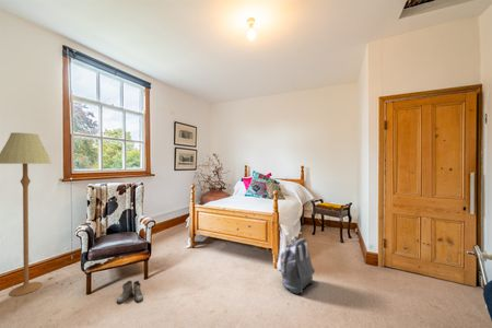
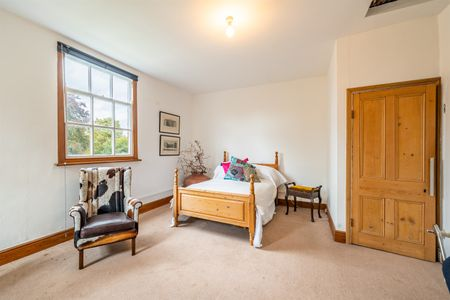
- floor lamp [0,131,52,297]
- boots [116,280,144,305]
- backpack [279,235,316,295]
